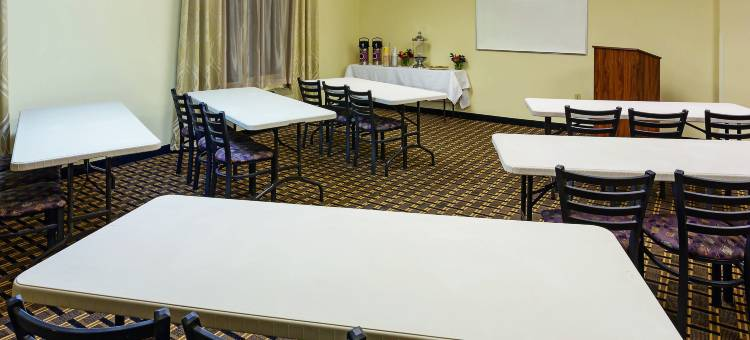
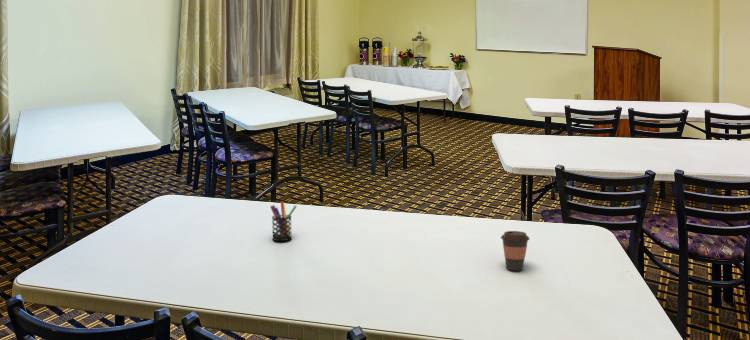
+ coffee cup [500,230,530,272]
+ pen holder [269,200,298,242]
